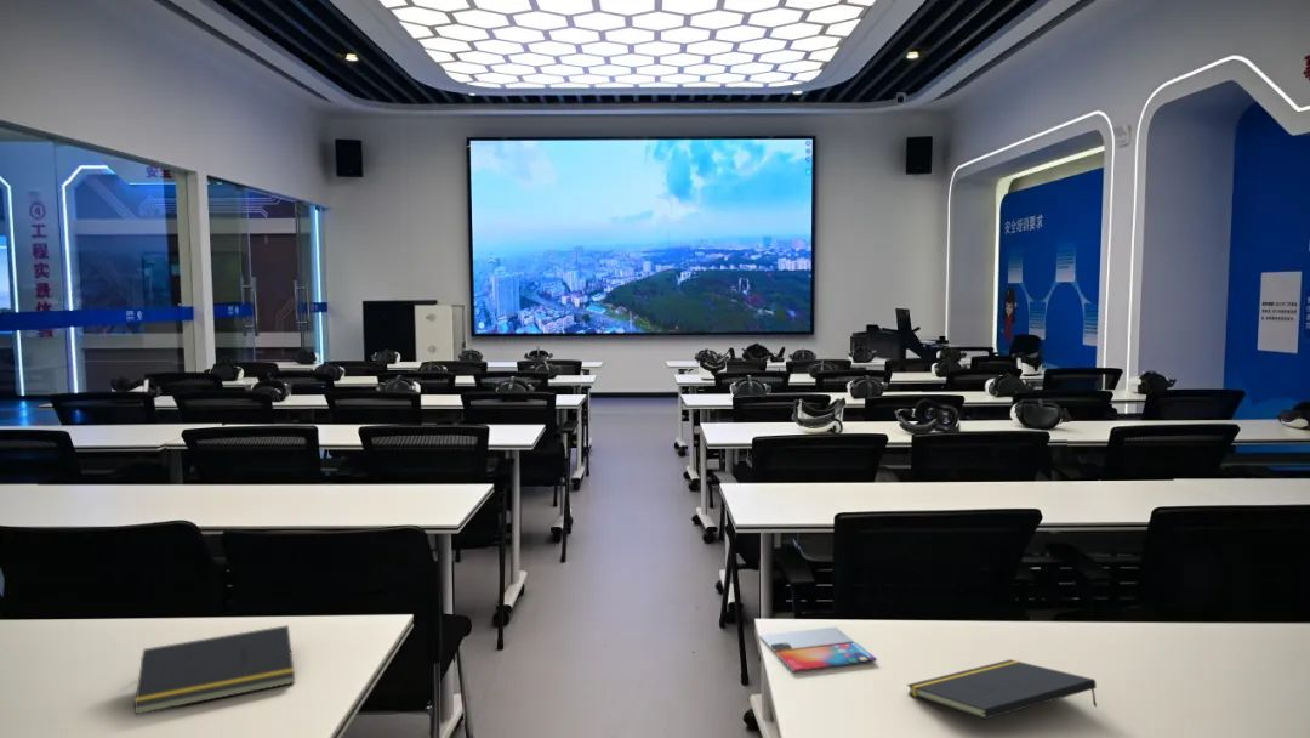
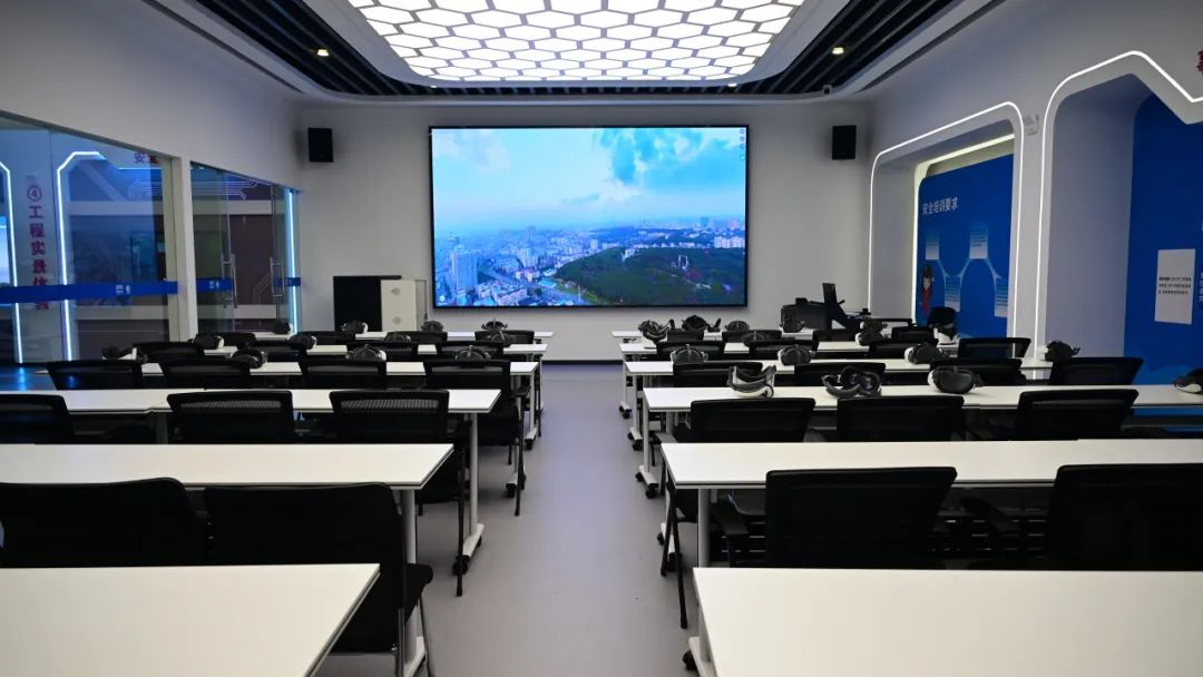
- notepad [906,658,1098,721]
- notepad [133,624,296,716]
- smartphone [758,625,878,672]
